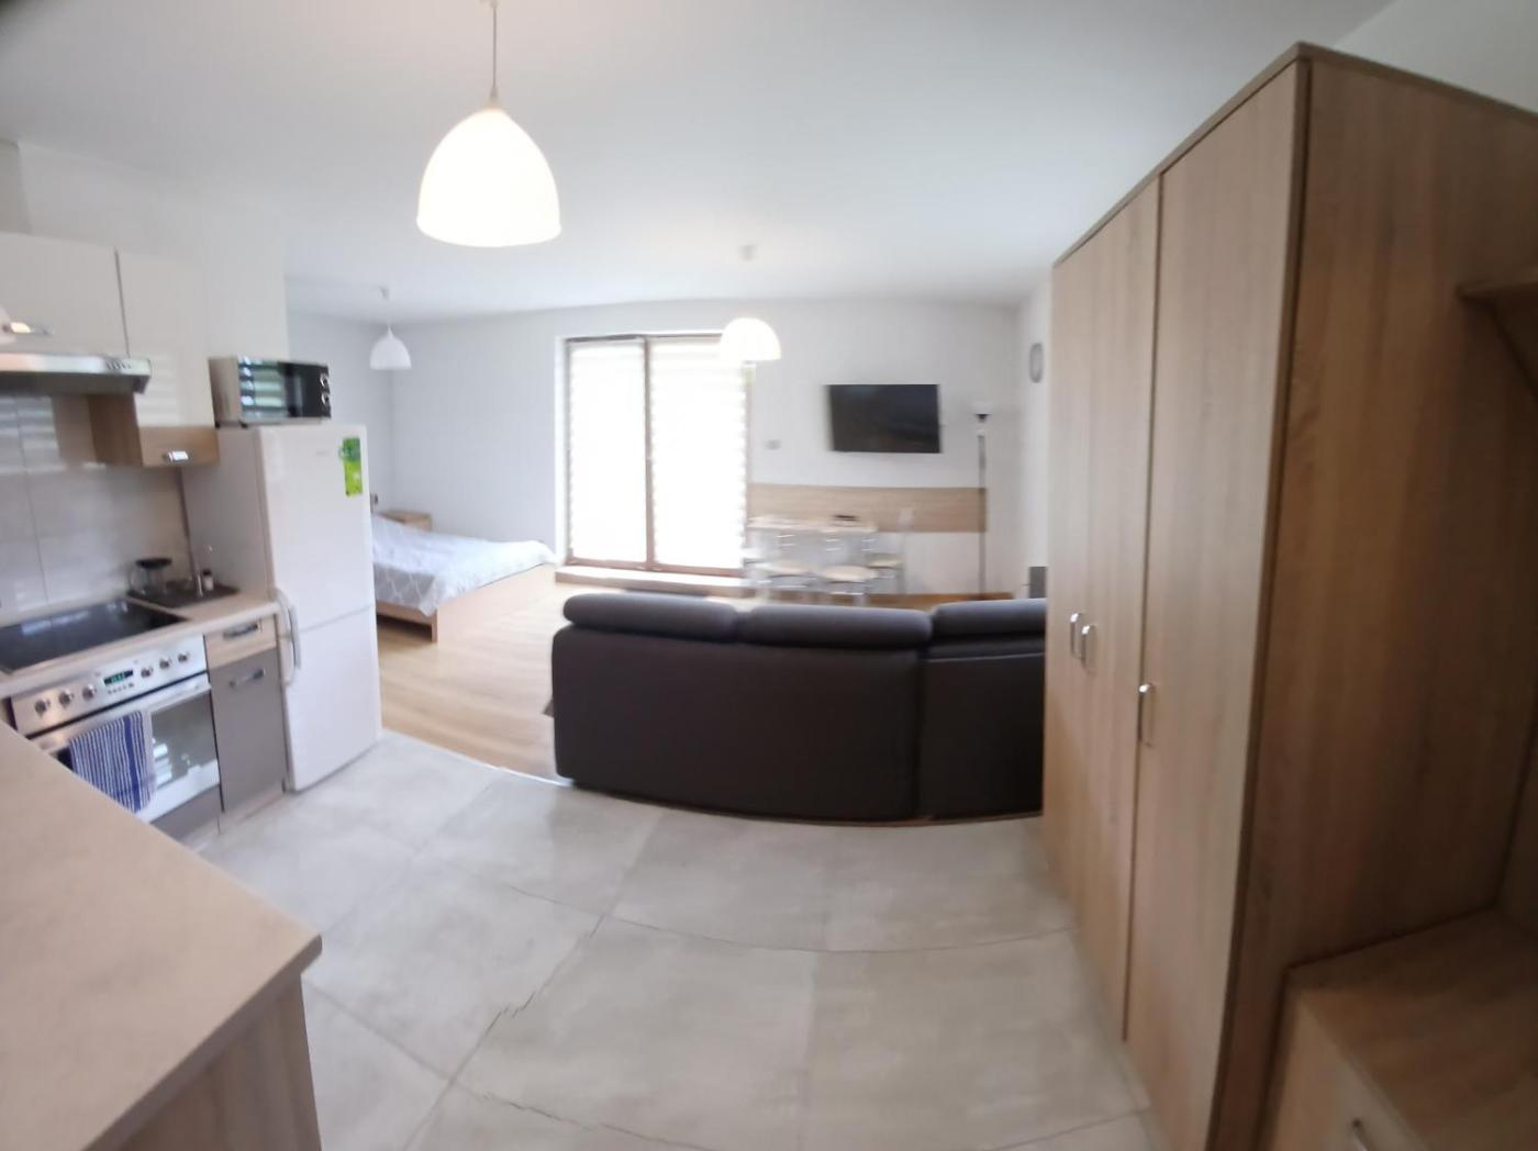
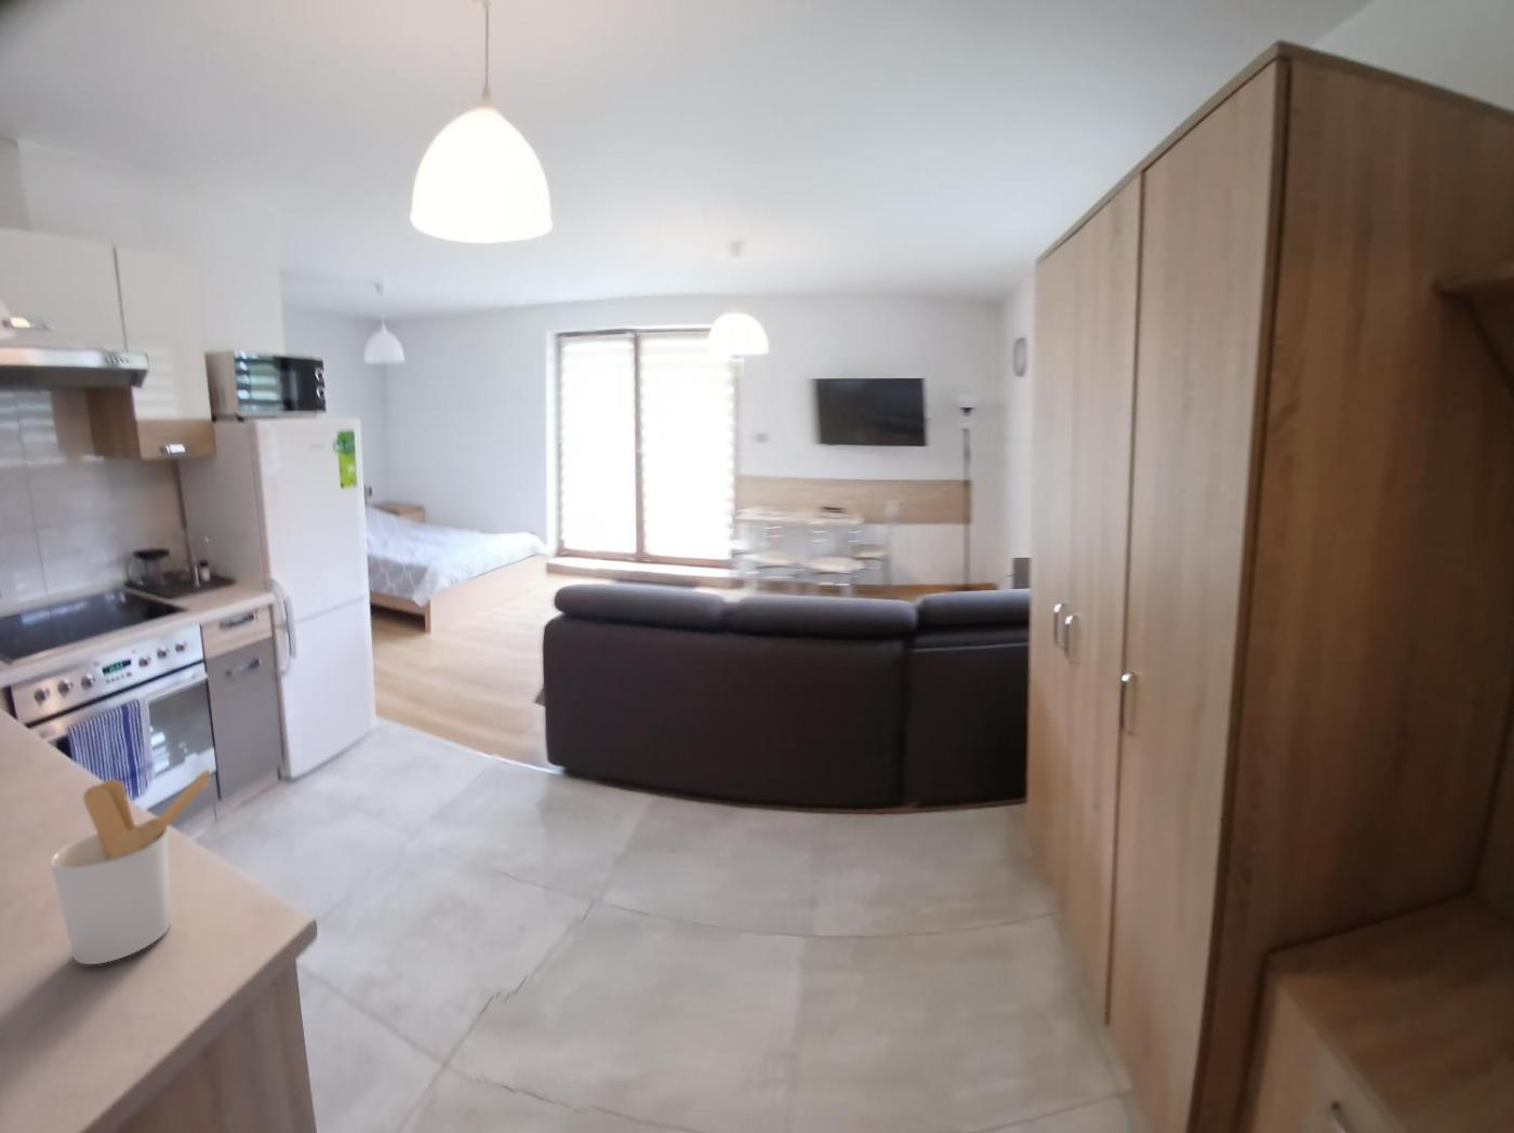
+ utensil holder [49,769,212,965]
